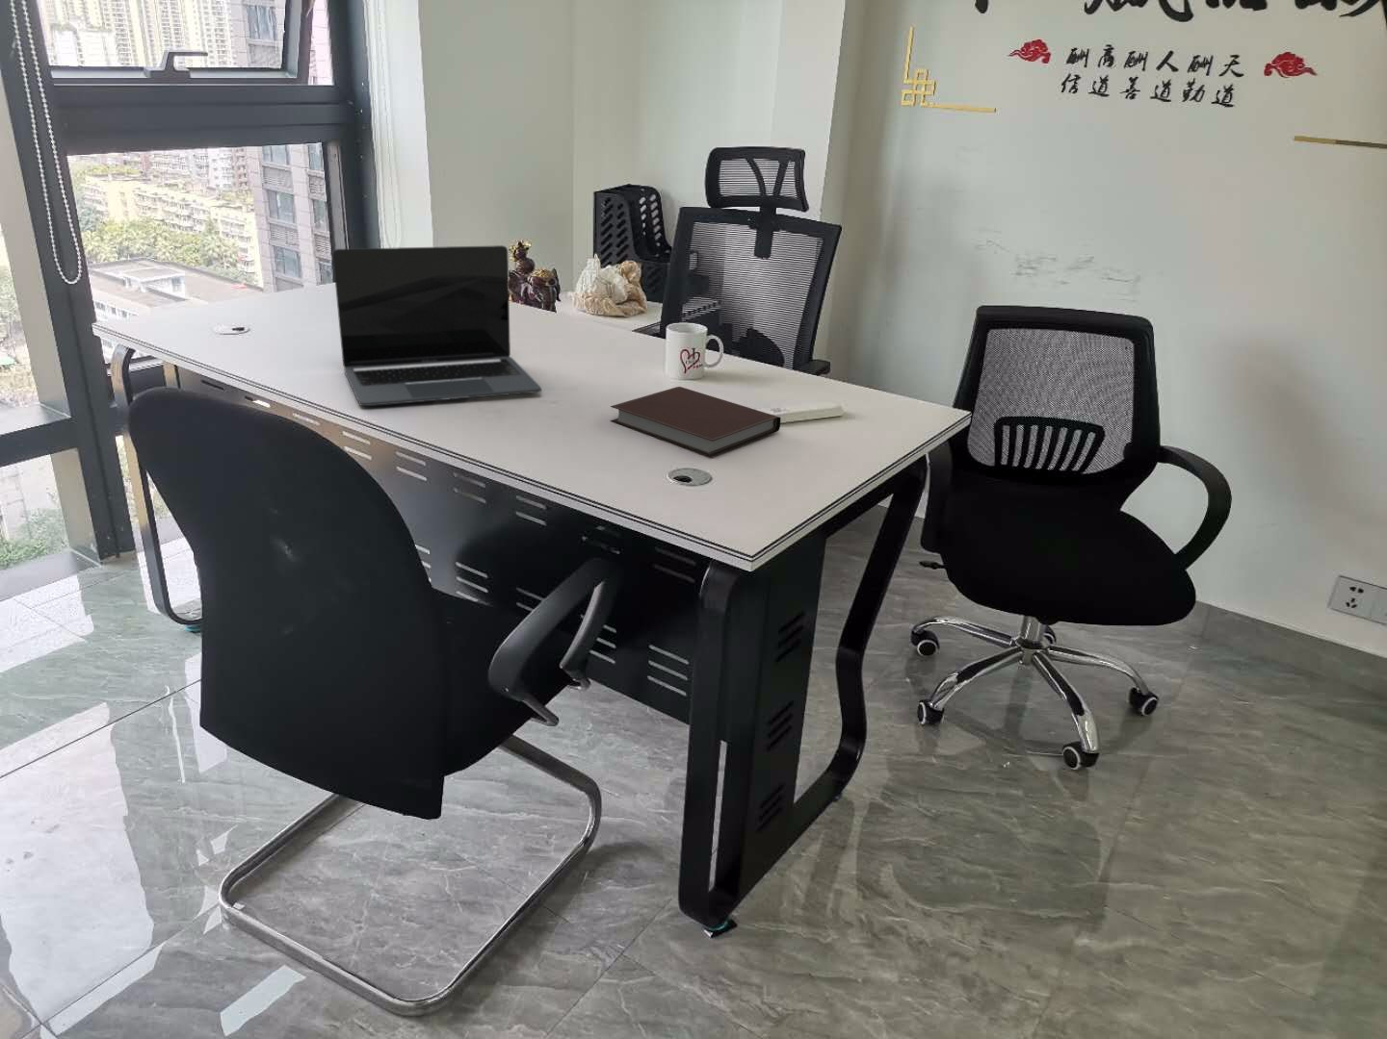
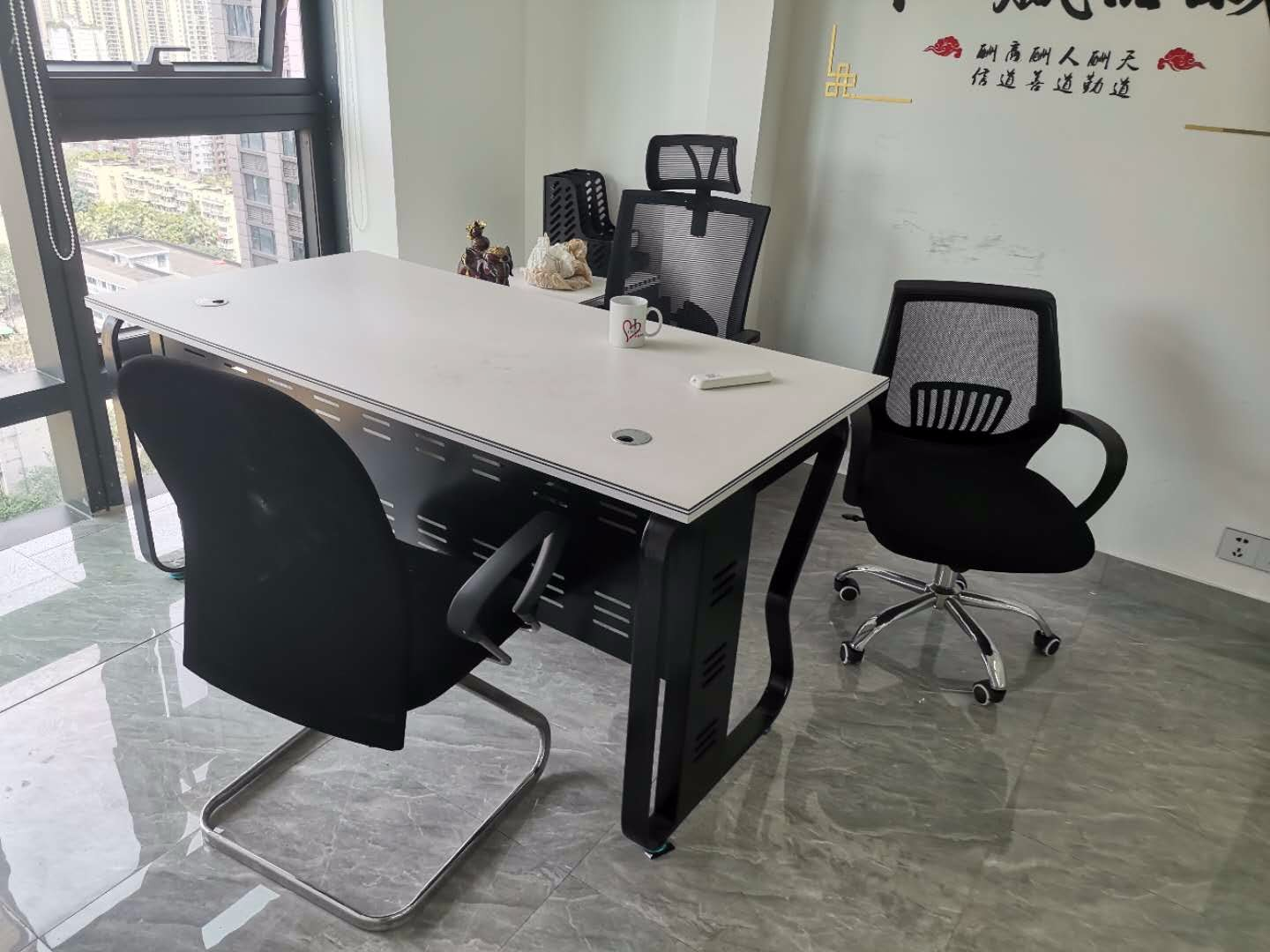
- laptop [331,244,543,407]
- notebook [608,385,781,458]
